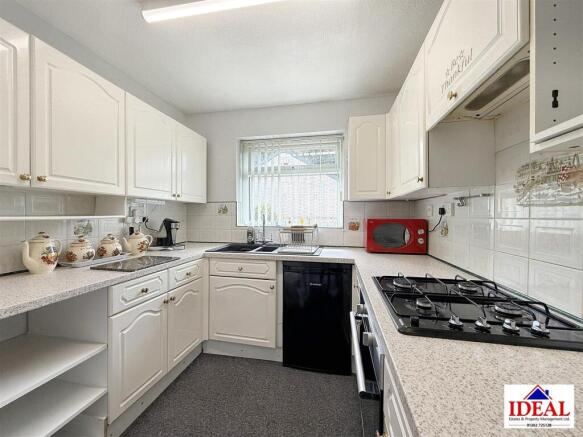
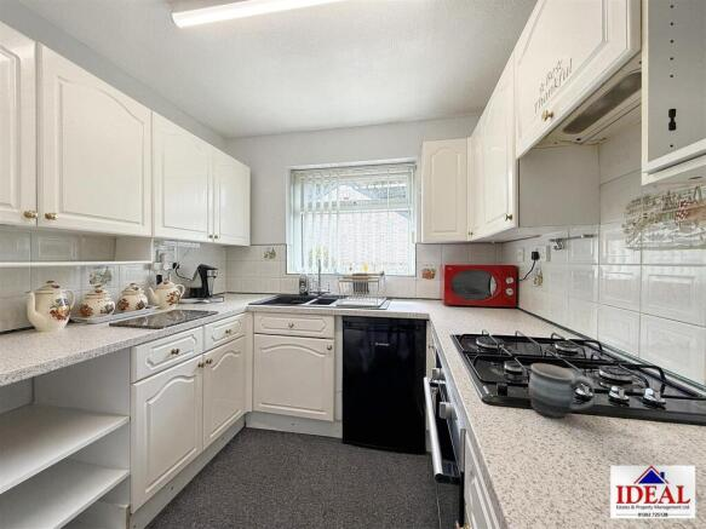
+ mug [528,362,596,420]
